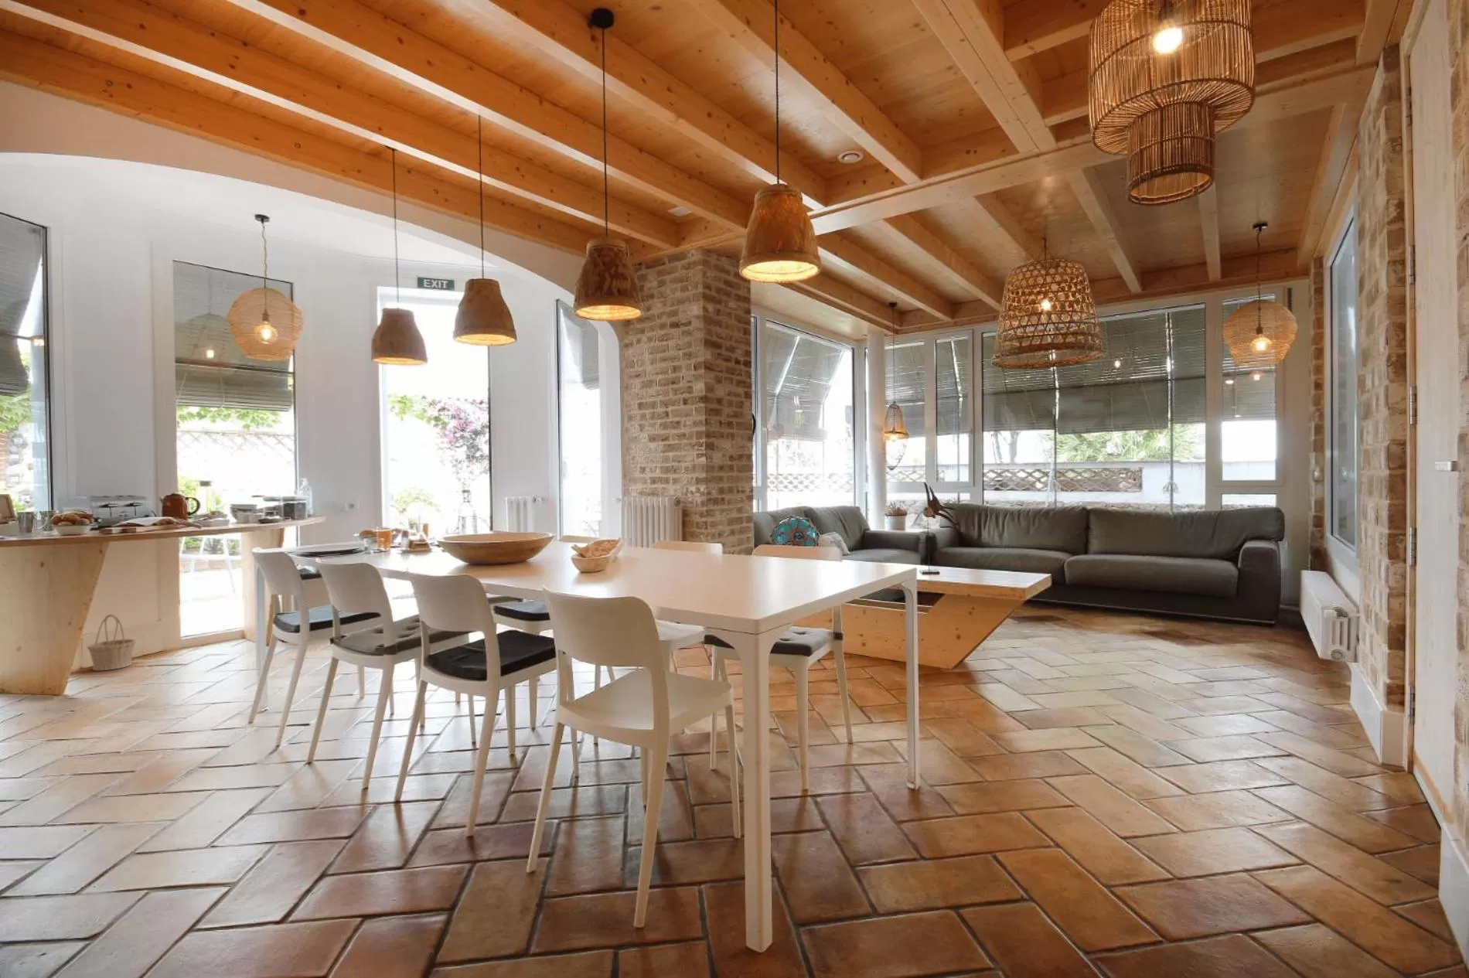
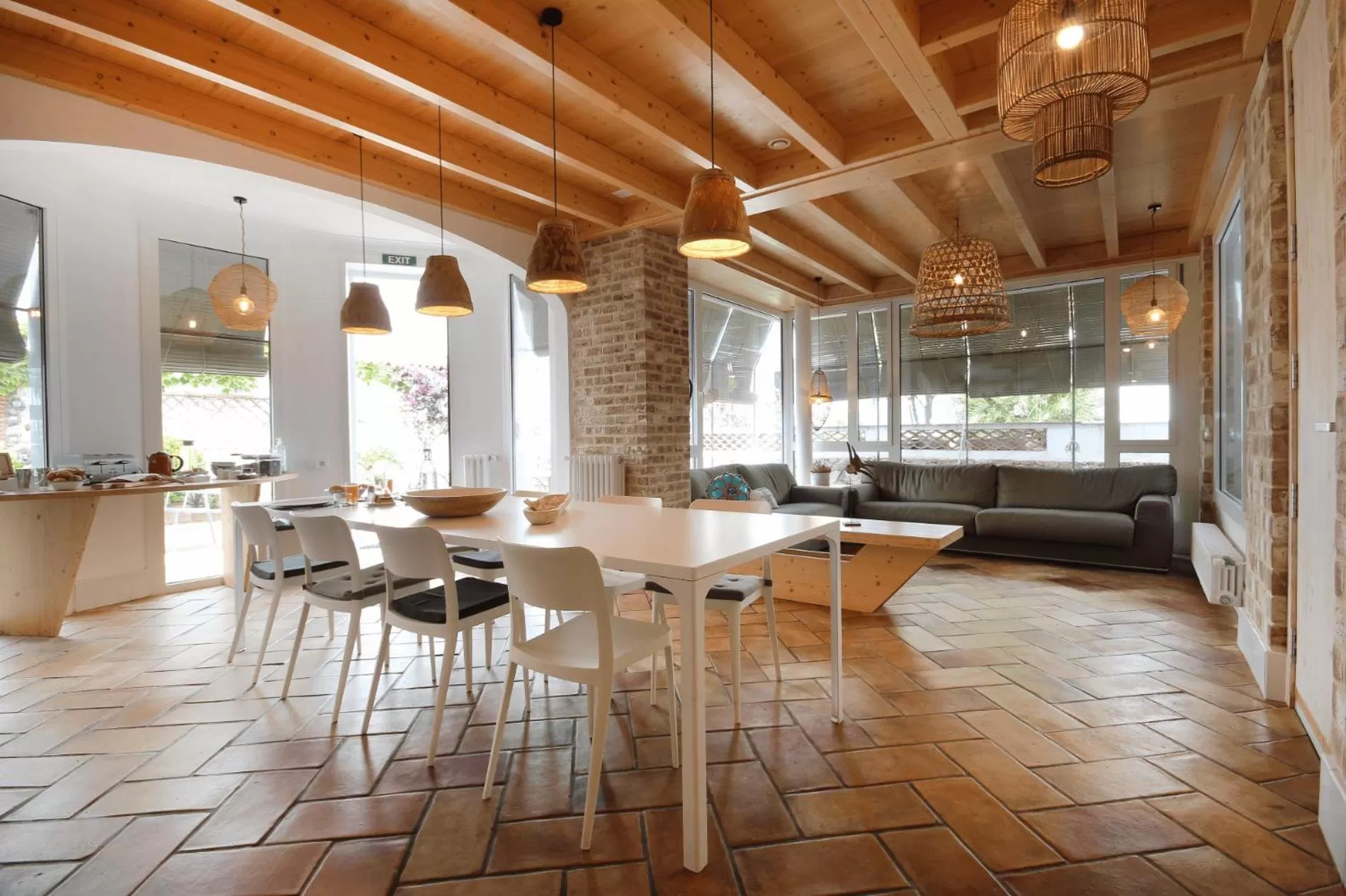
- basket [86,613,136,671]
